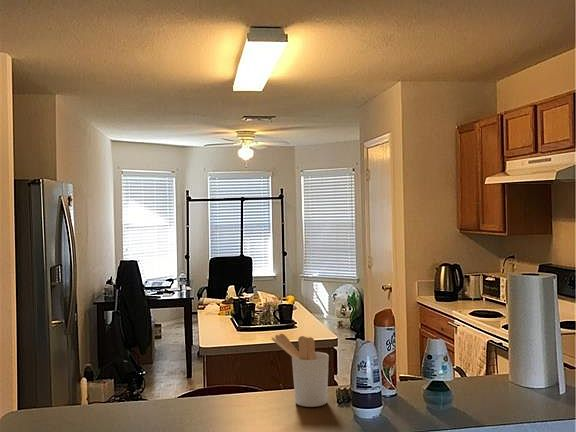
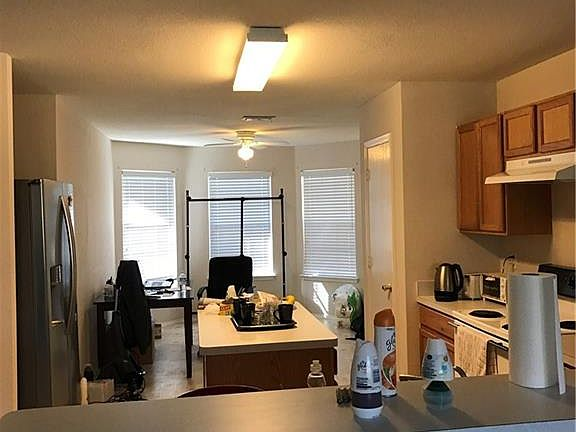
- utensil holder [271,333,330,408]
